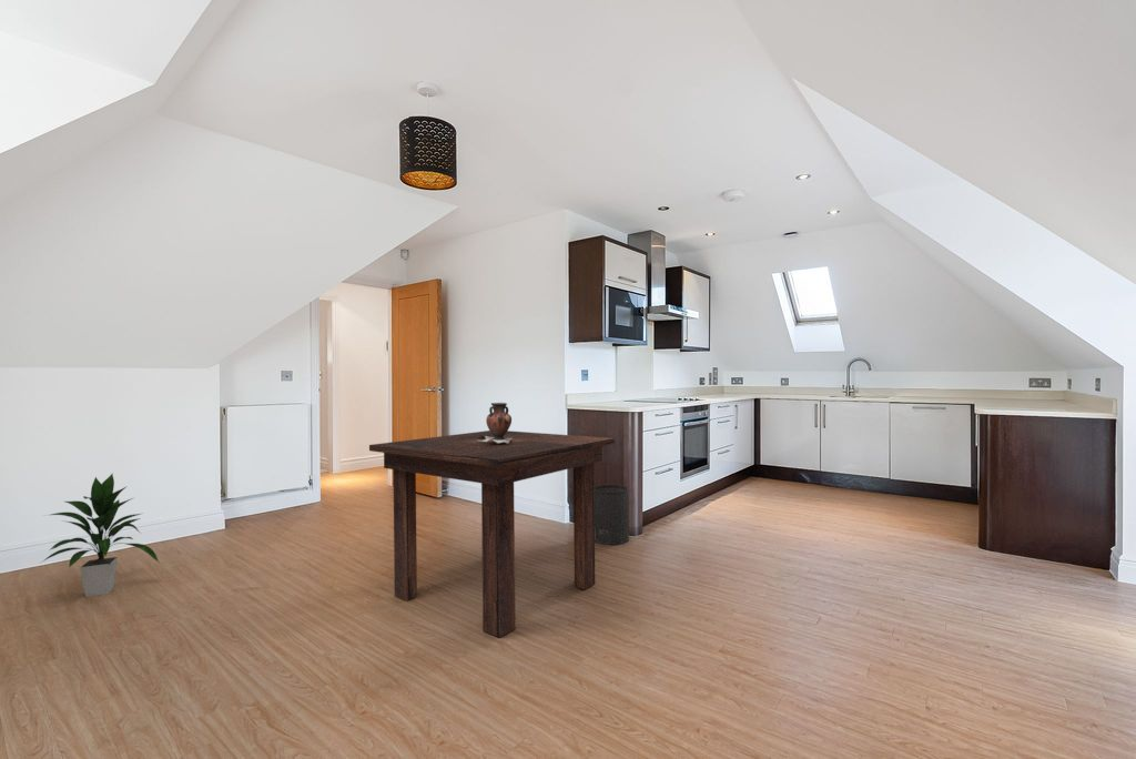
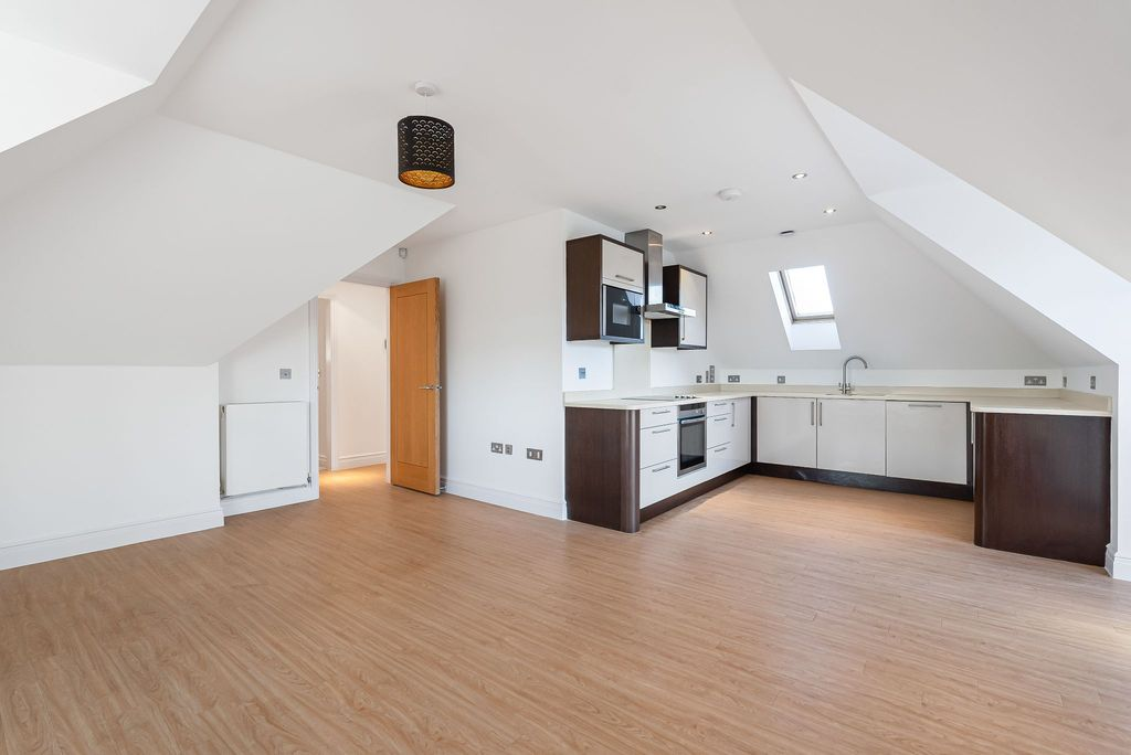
- vase [477,402,513,443]
- dining table [368,429,616,639]
- trash can [594,484,630,546]
- indoor plant [40,473,160,598]
